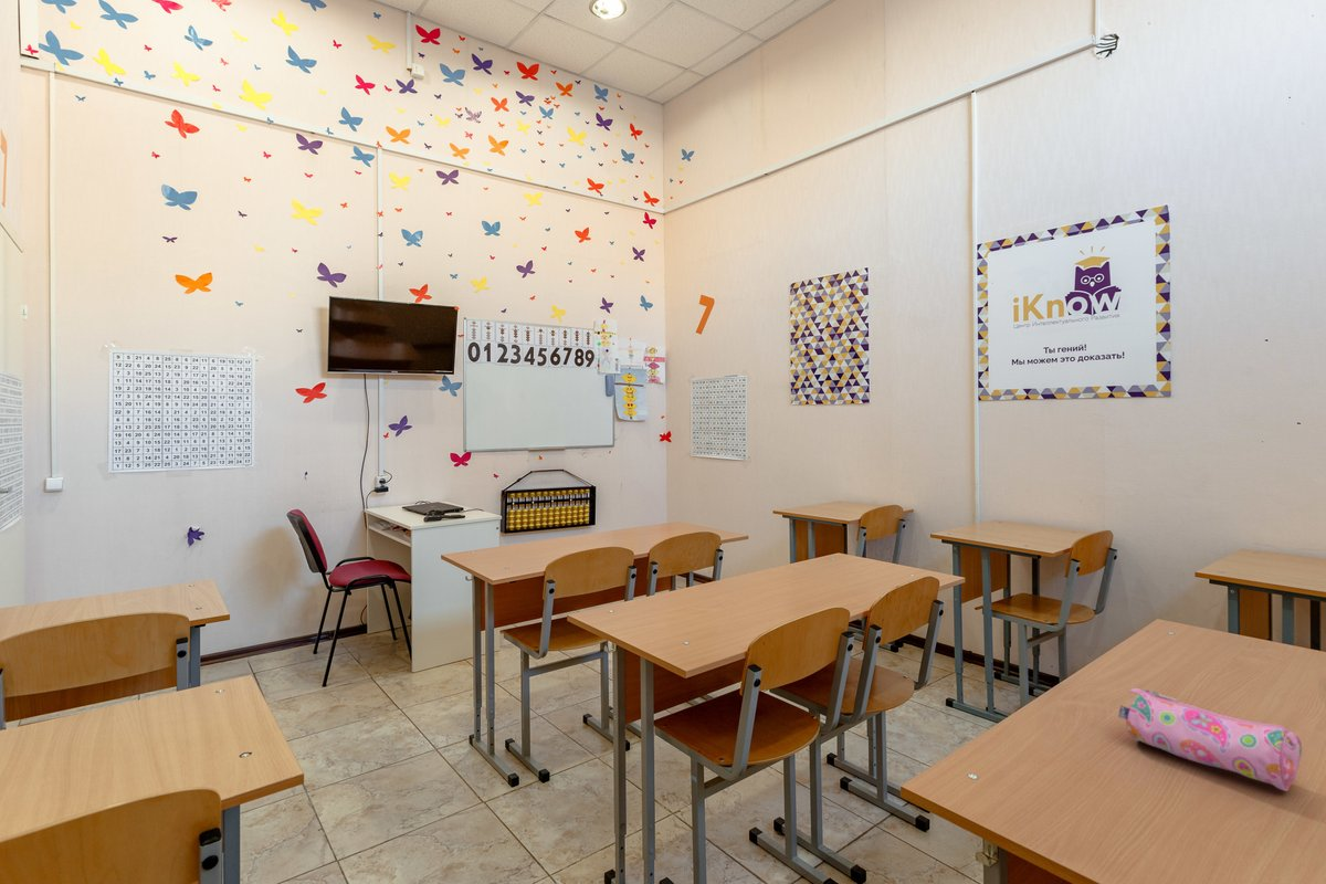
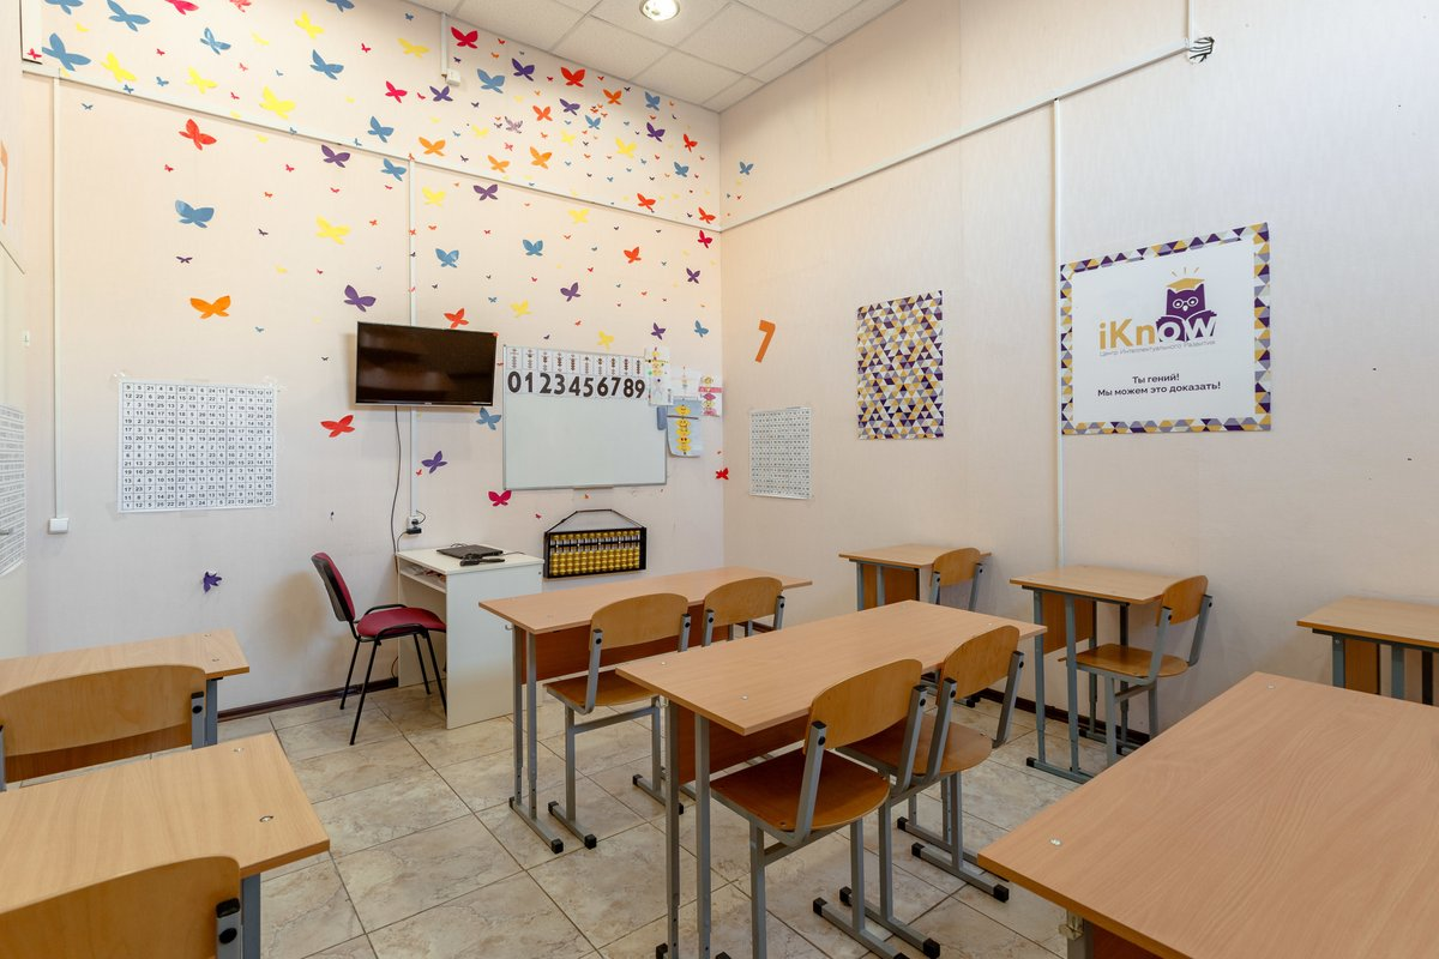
- pencil case [1117,687,1303,792]
